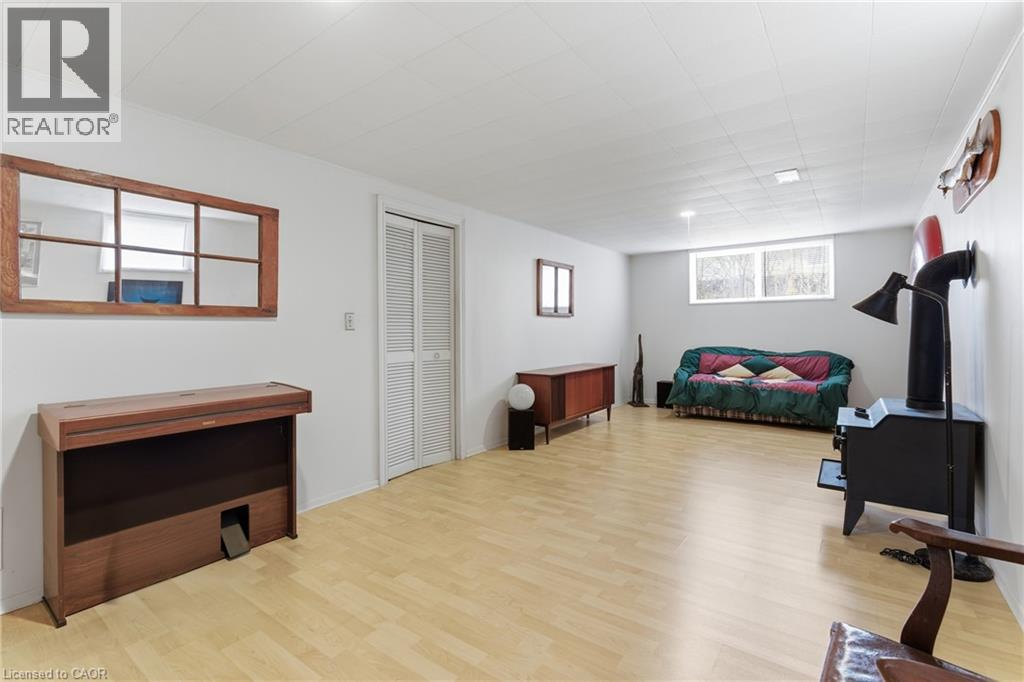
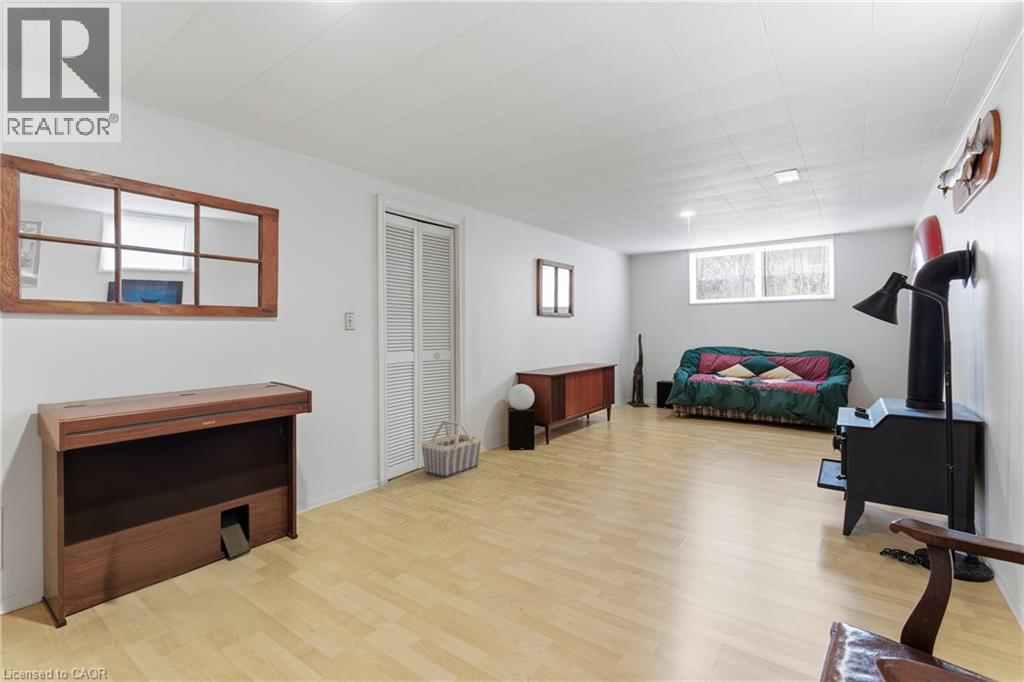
+ basket [421,419,482,479]
